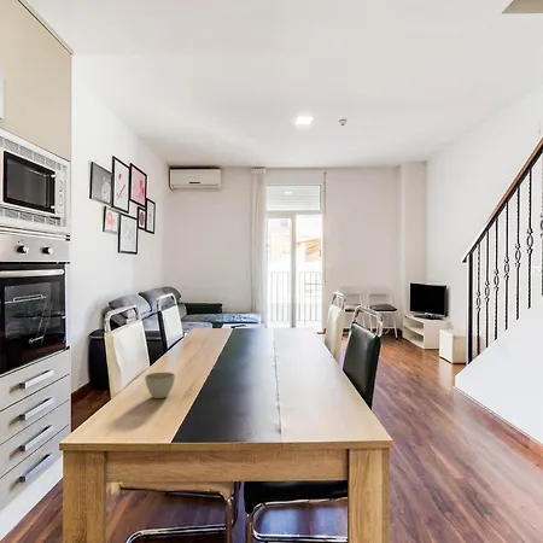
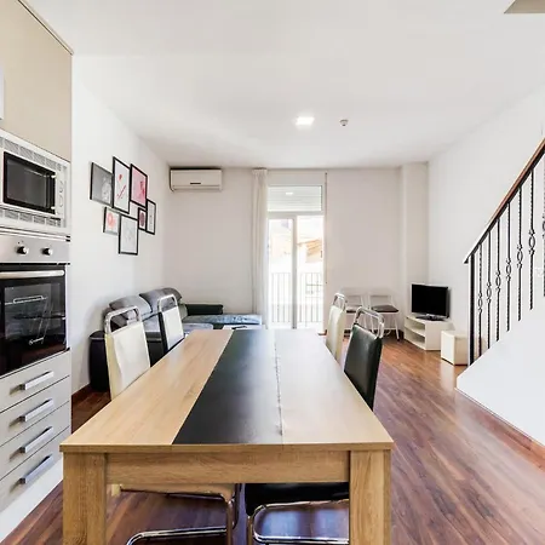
- flower pot [144,372,176,399]
